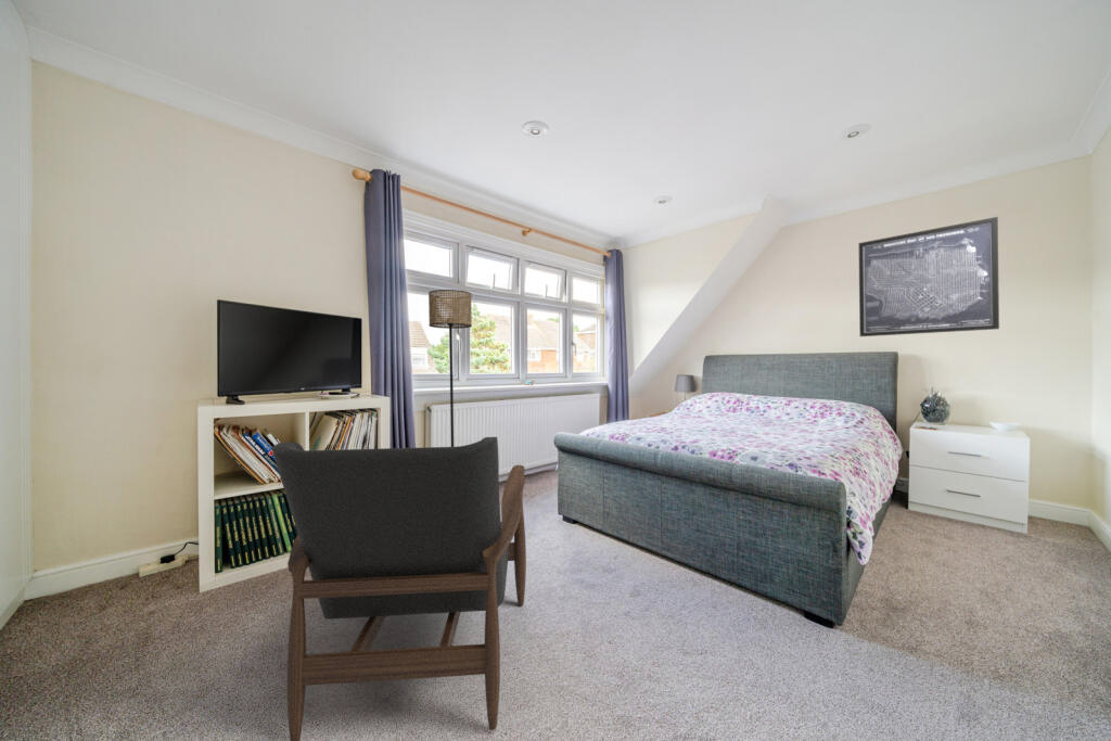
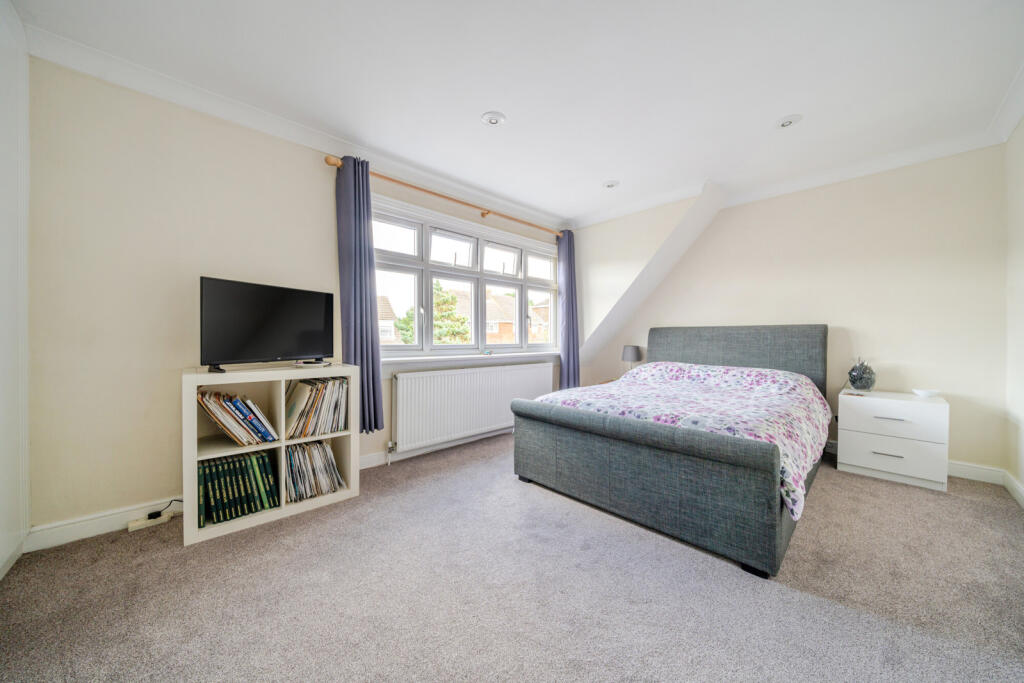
- floor lamp [427,289,473,447]
- armchair [271,436,527,741]
- wall art [857,216,1000,337]
